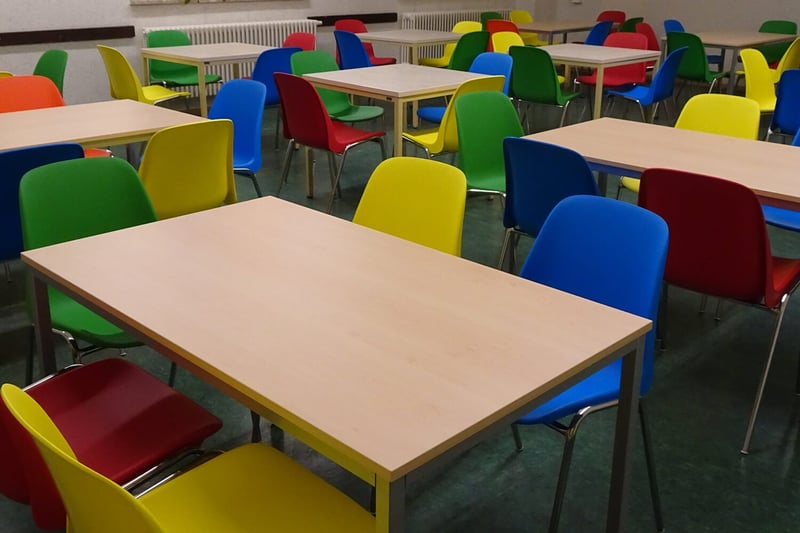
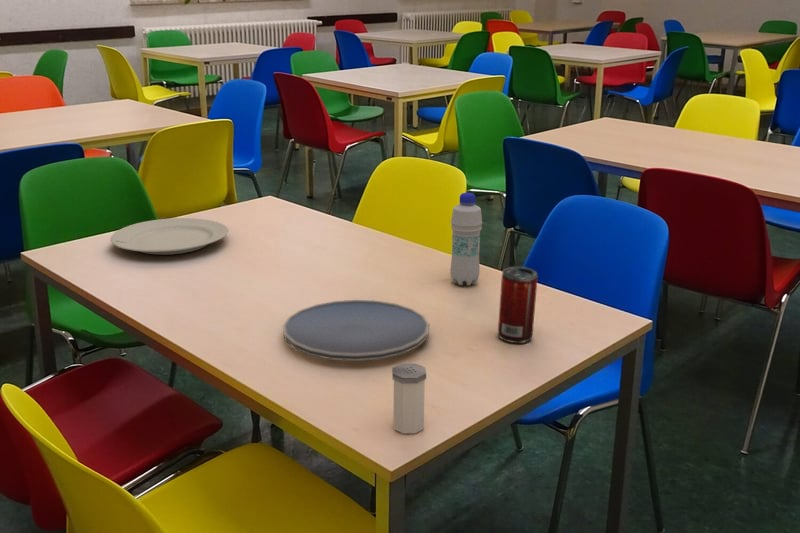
+ beverage can [497,266,539,344]
+ plate [282,299,430,362]
+ chinaware [109,217,229,256]
+ salt shaker [391,362,427,434]
+ bottle [449,192,483,286]
